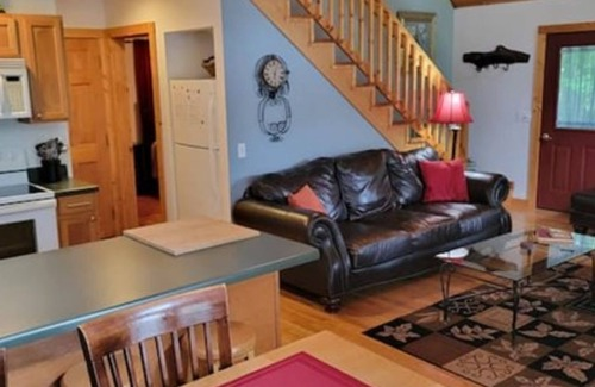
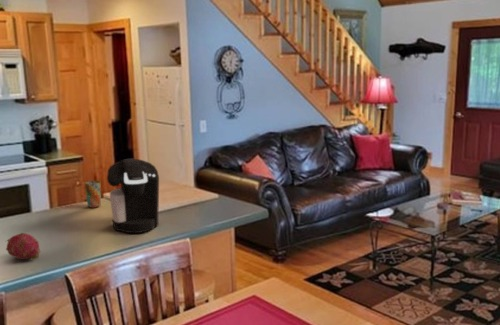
+ coffee maker [106,158,160,234]
+ cup [84,180,102,209]
+ fruit [5,232,41,261]
